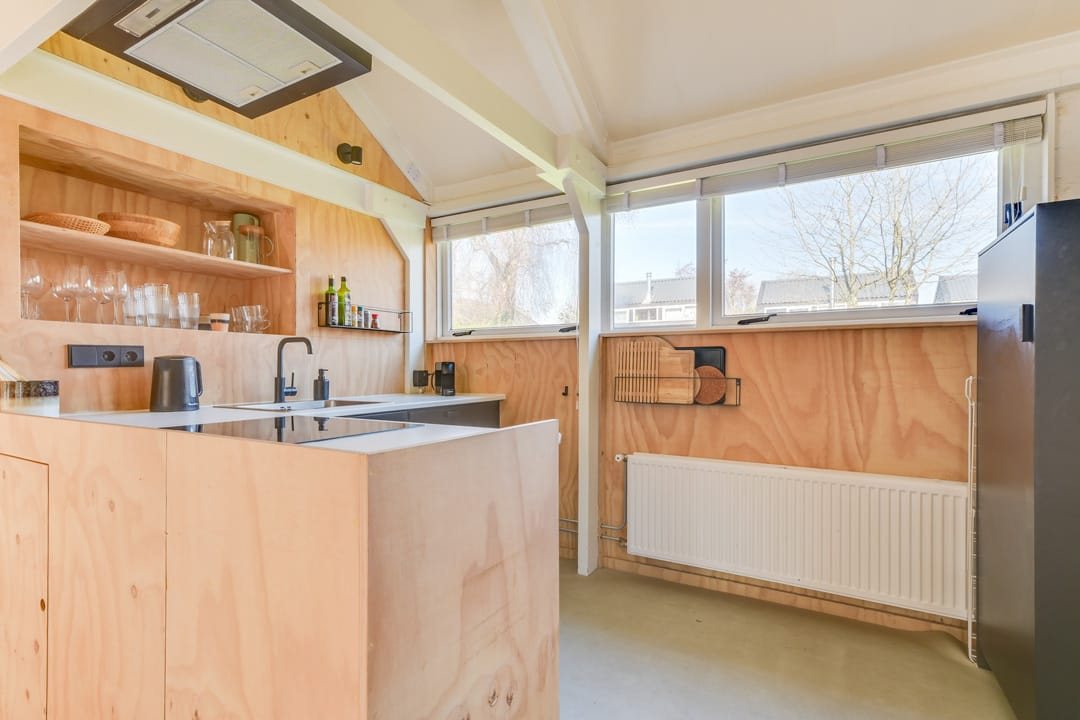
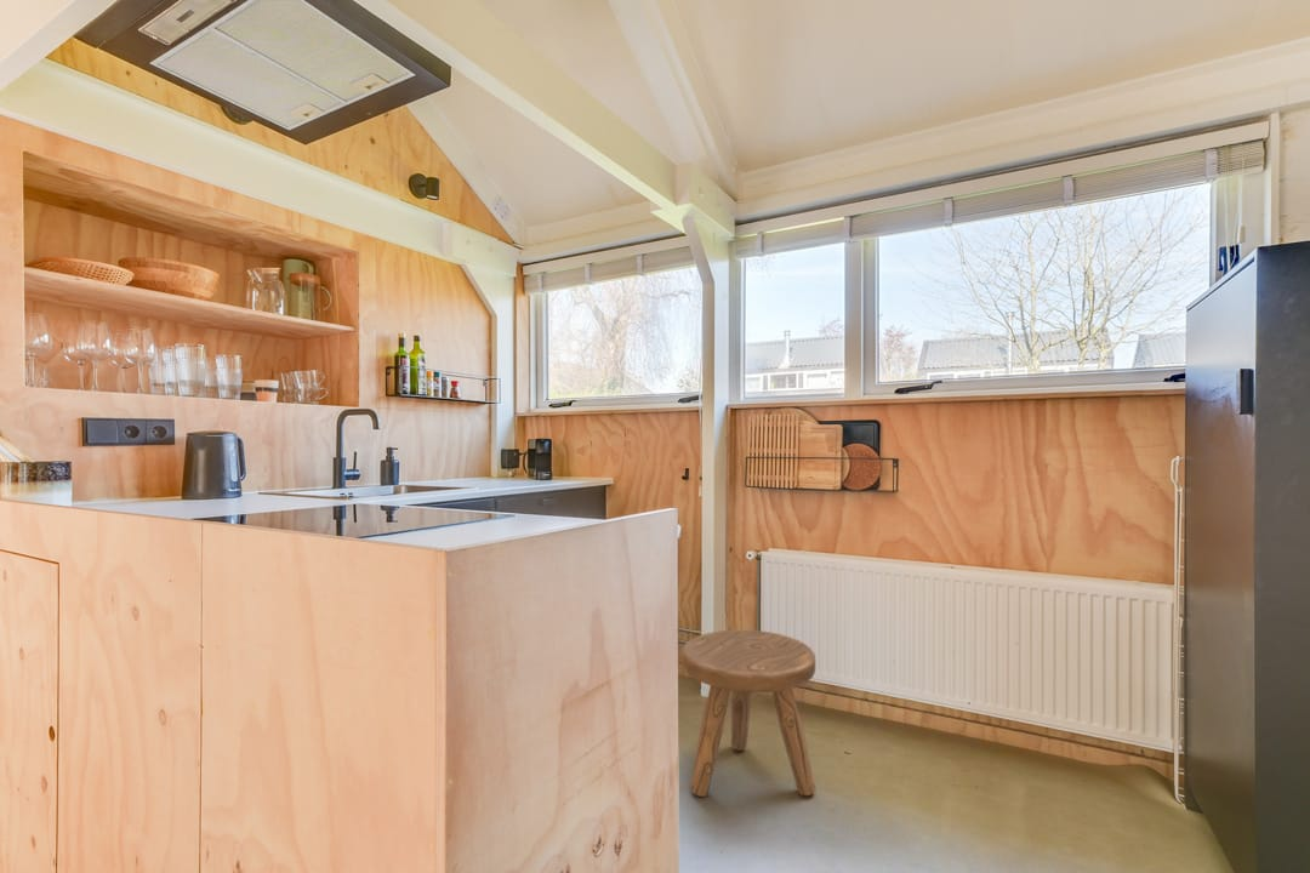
+ stool [682,628,818,798]
